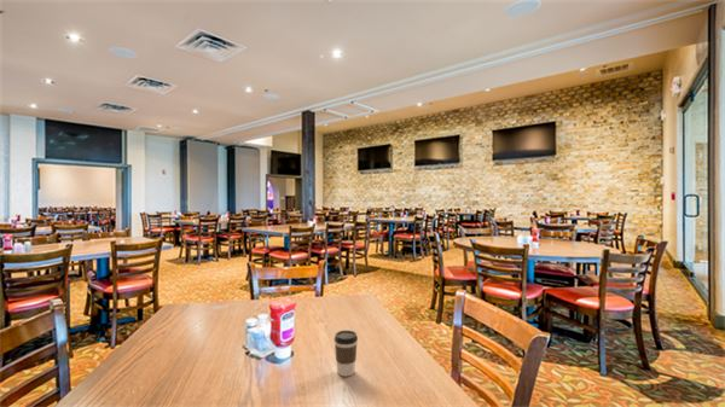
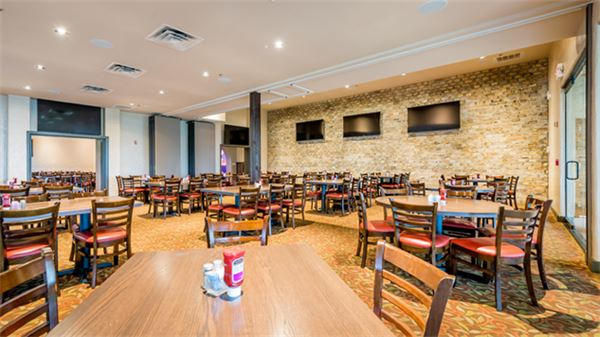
- coffee cup [334,330,359,377]
